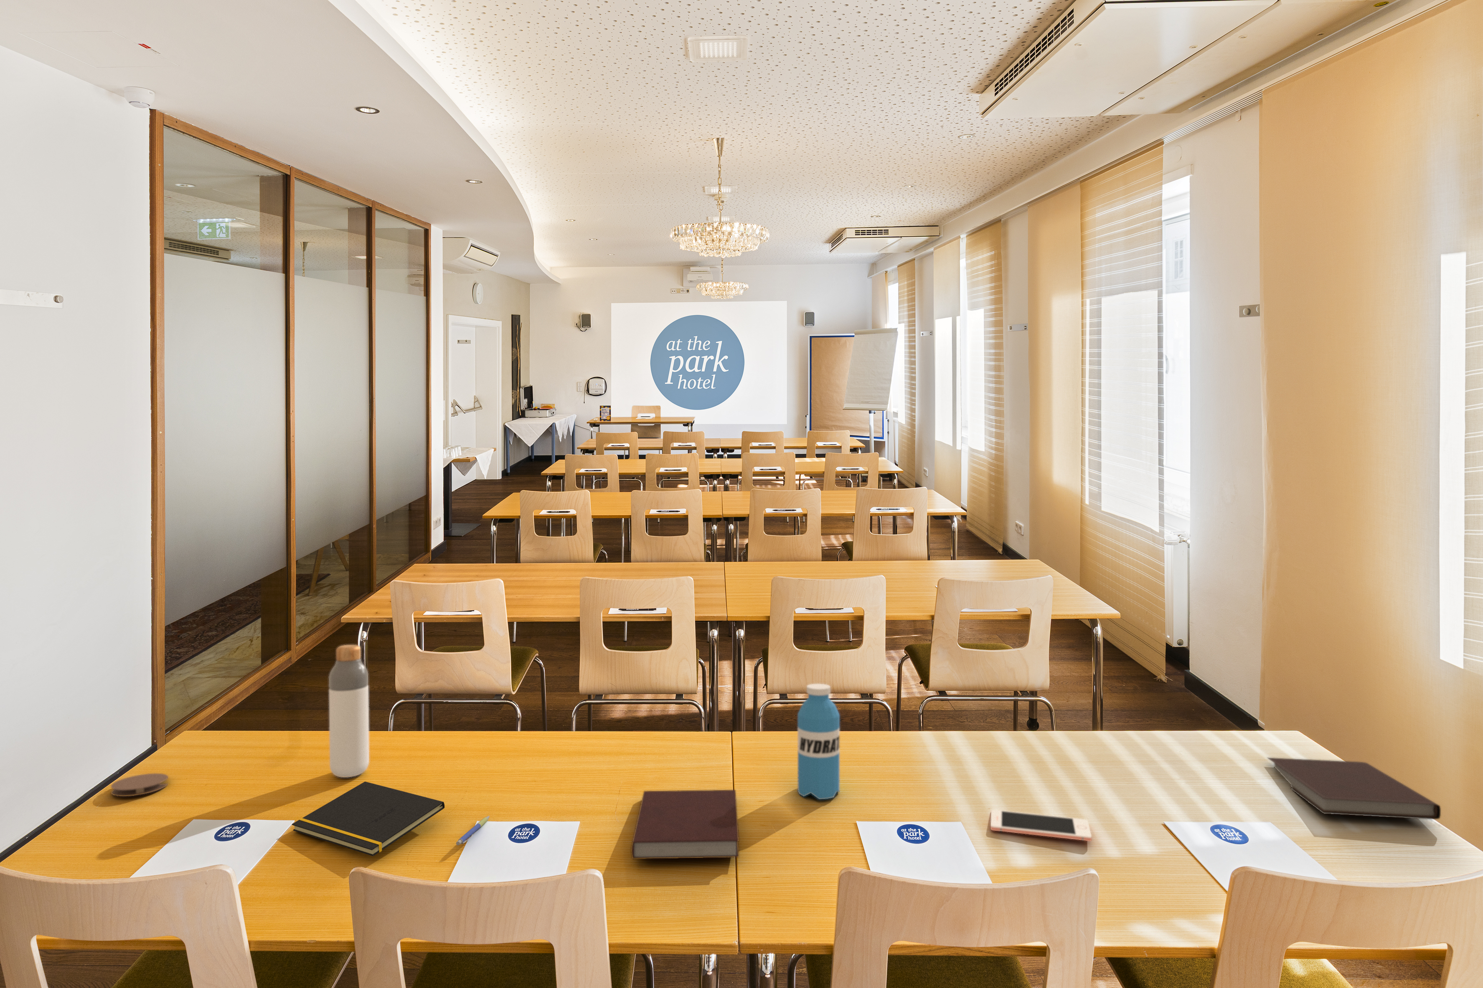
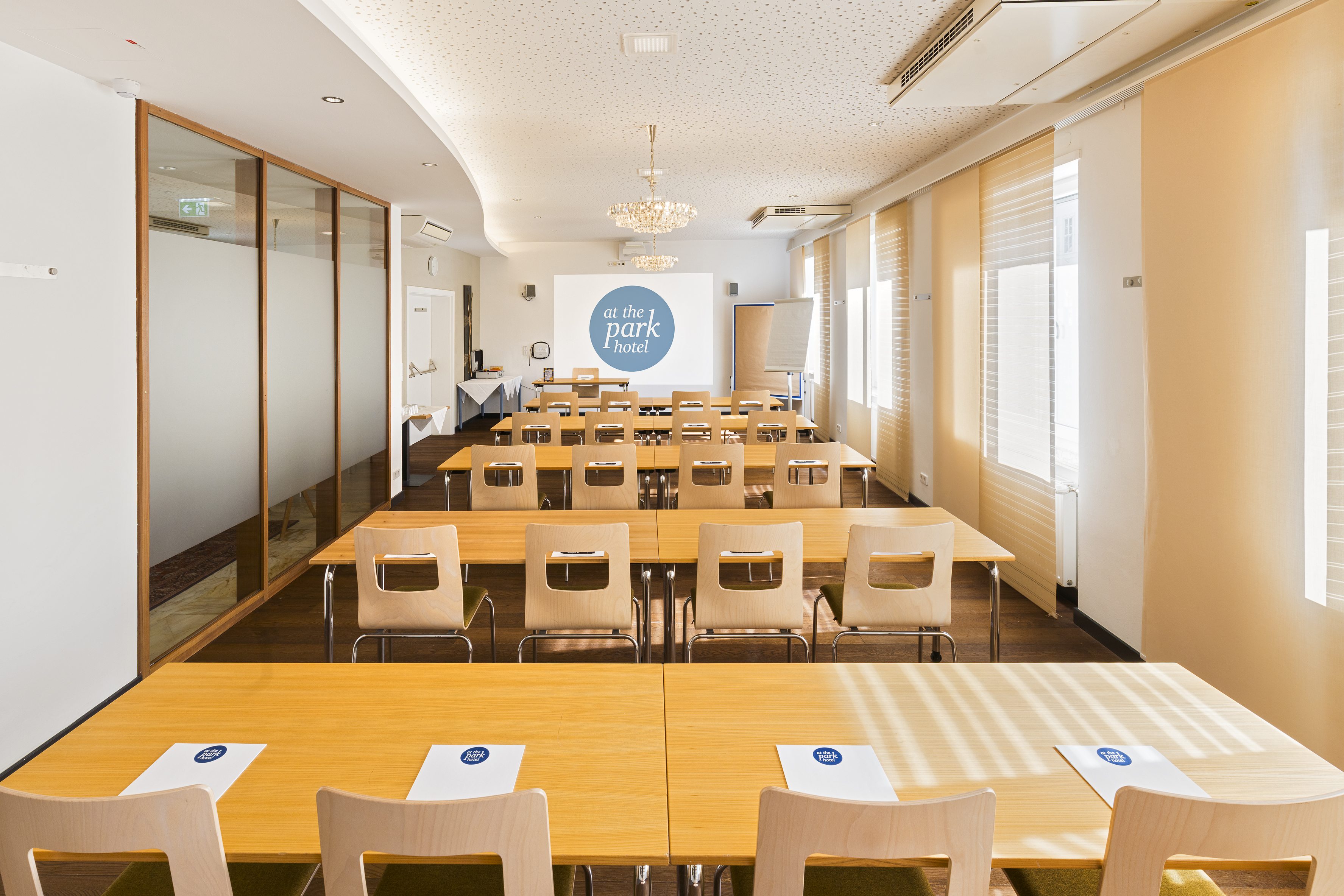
- cell phone [990,809,1092,842]
- coaster [110,773,169,797]
- water bottle [798,684,840,799]
- notebook [630,790,739,859]
- notebook [1267,758,1441,819]
- pen [456,816,490,846]
- bottle [329,644,370,778]
- notepad [291,781,445,857]
